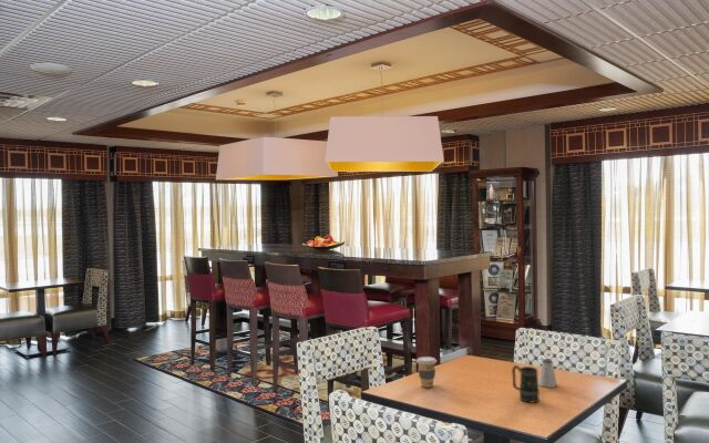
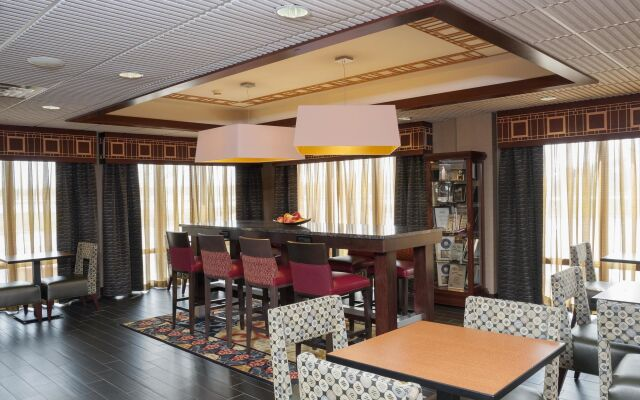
- coffee cup [415,356,438,389]
- saltshaker [538,358,558,389]
- mug [511,364,541,403]
